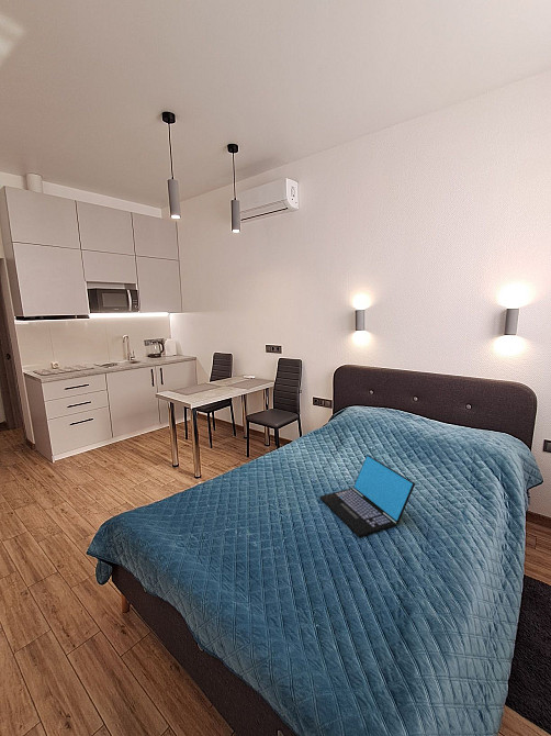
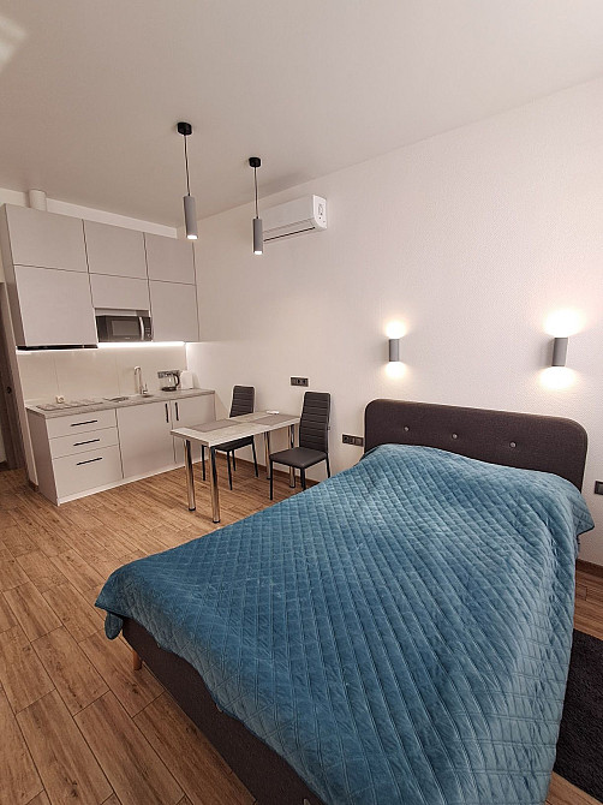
- laptop [318,454,416,538]
